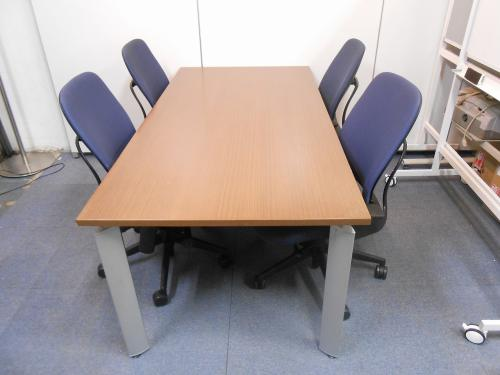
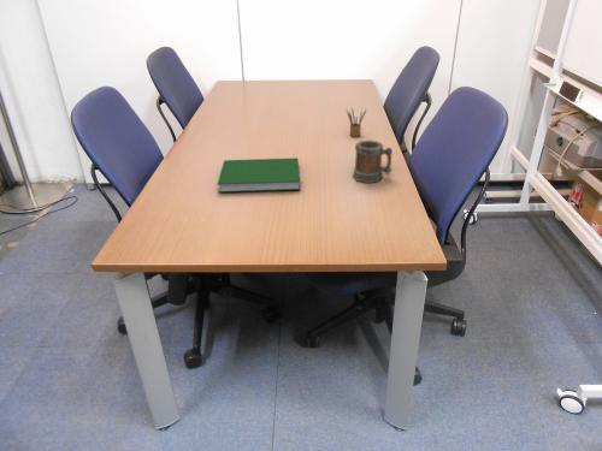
+ mug [352,140,394,184]
+ hardcover book [217,156,301,194]
+ pencil box [346,106,367,137]
